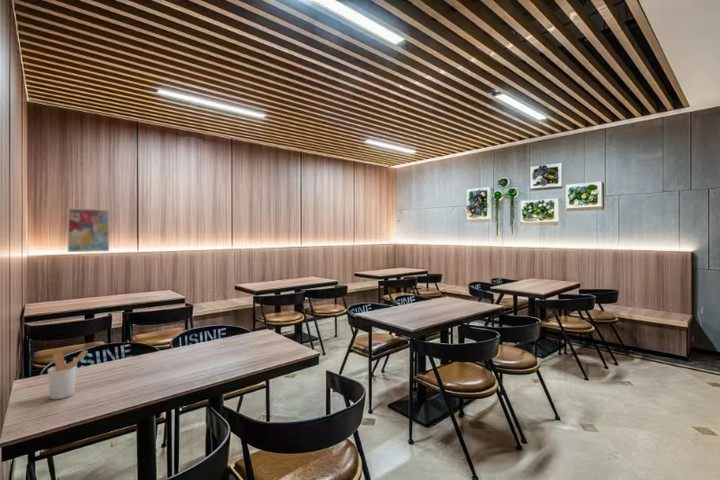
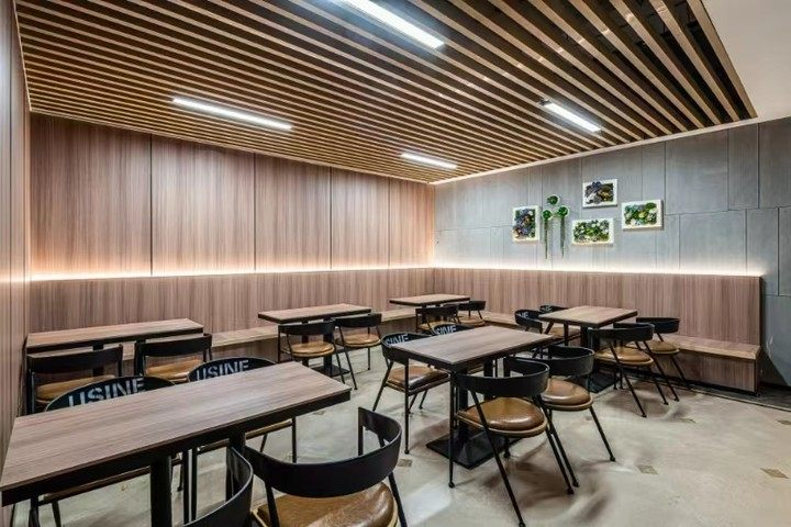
- utensil holder [47,349,88,400]
- wall art [67,207,110,253]
